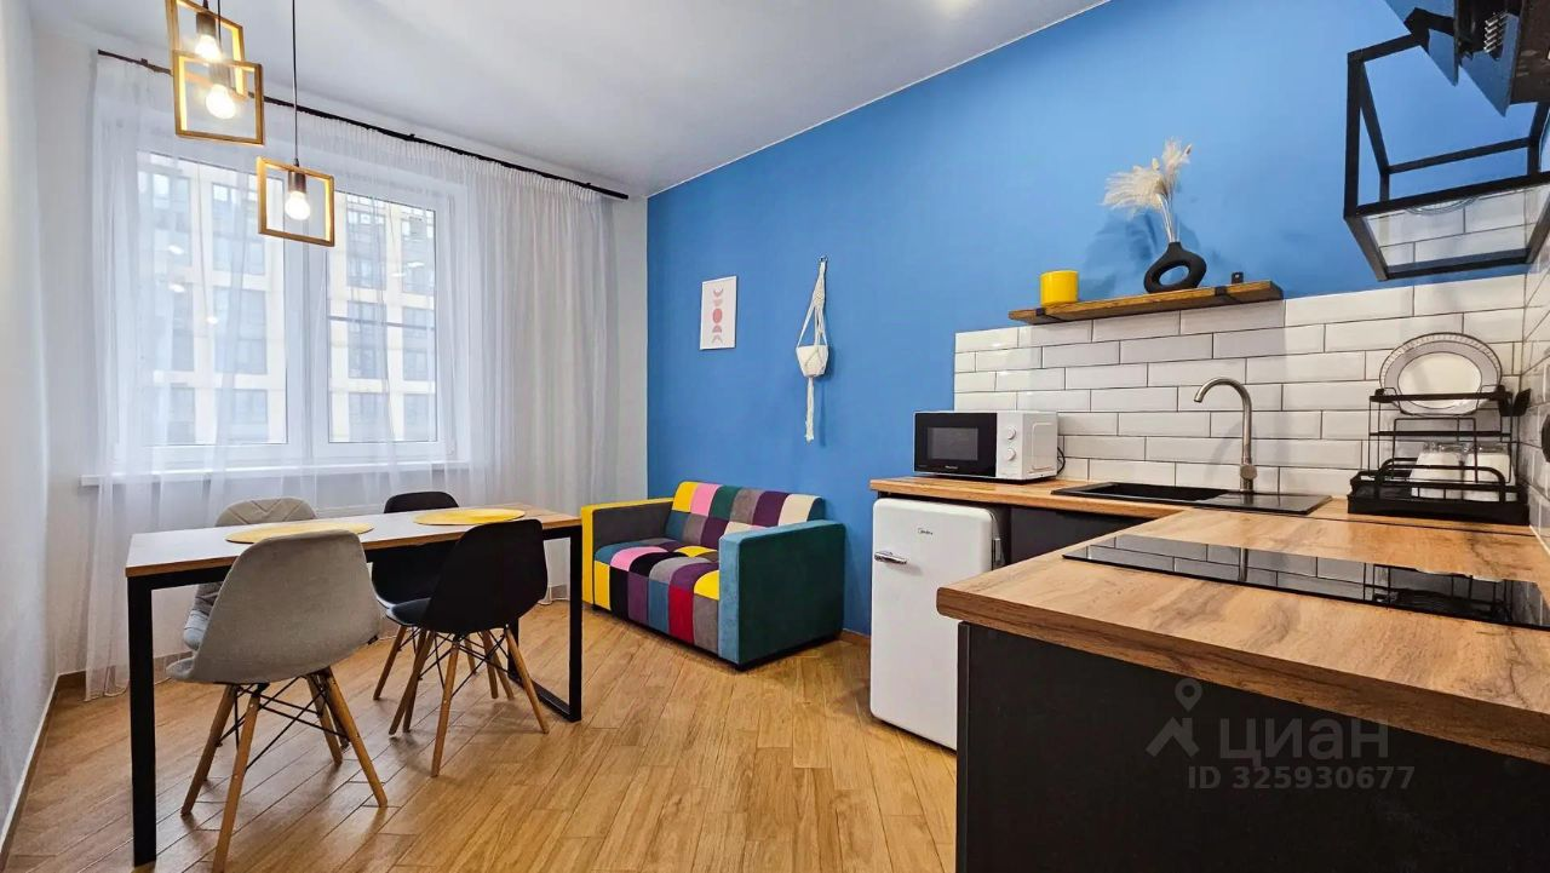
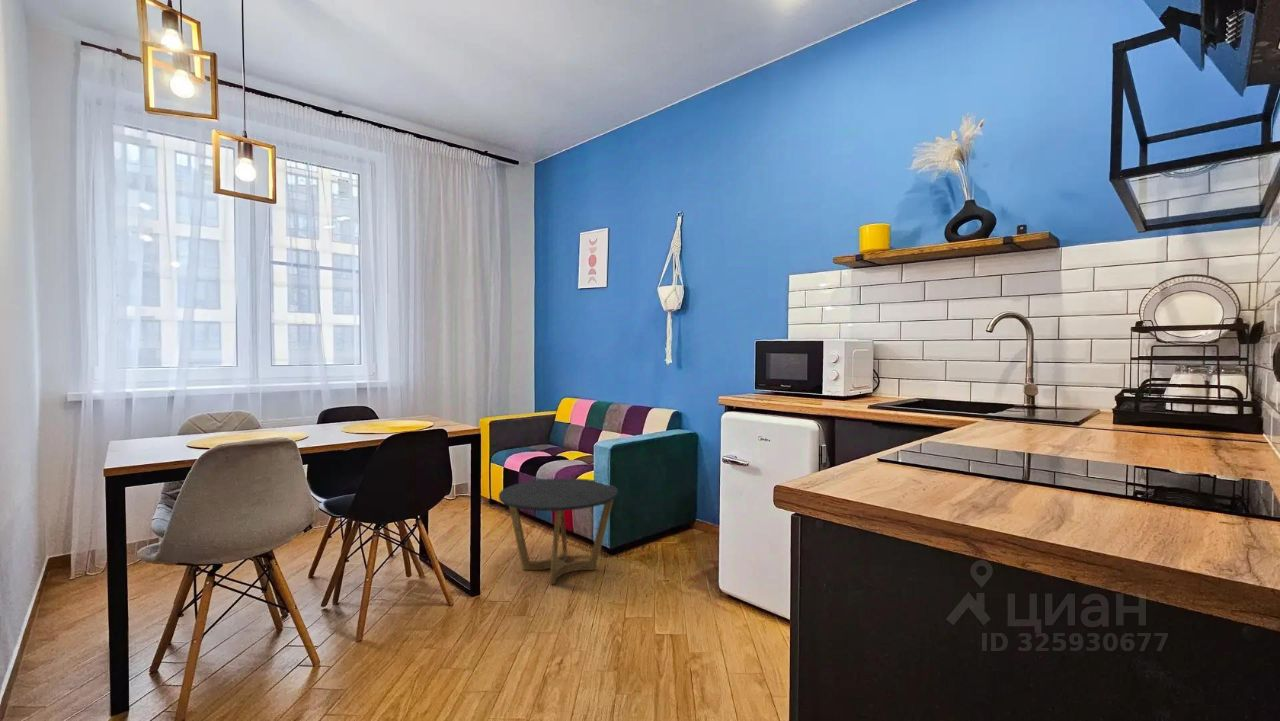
+ side table [498,477,619,585]
